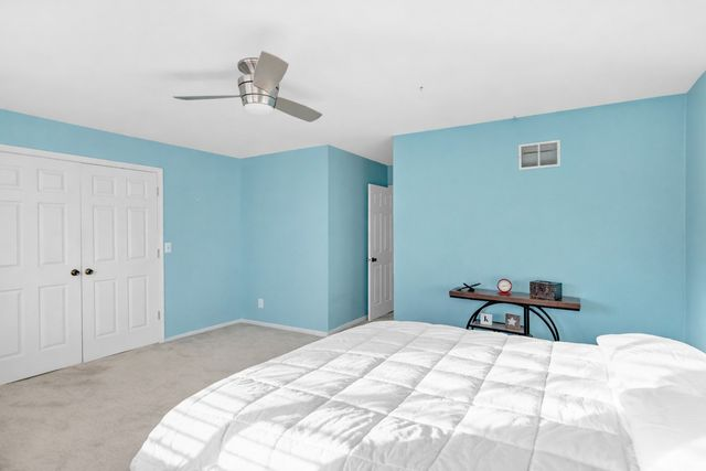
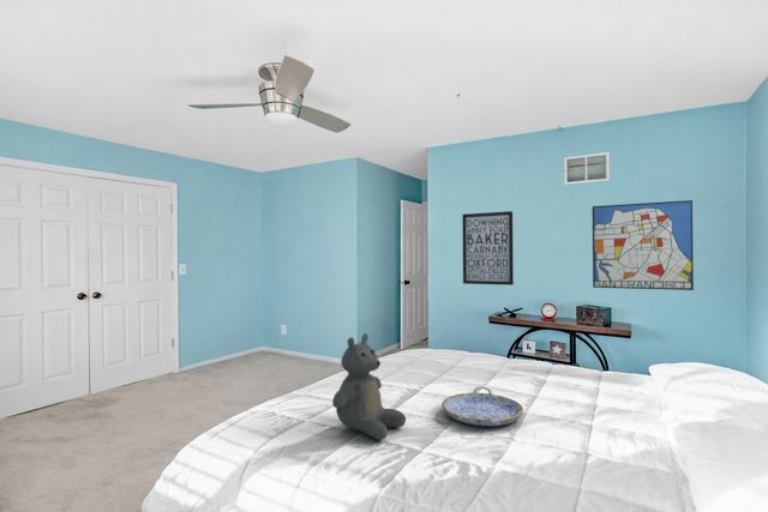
+ teddy bear [331,332,407,441]
+ wall art [592,199,695,291]
+ wall art [461,210,515,287]
+ serving tray [440,386,524,428]
